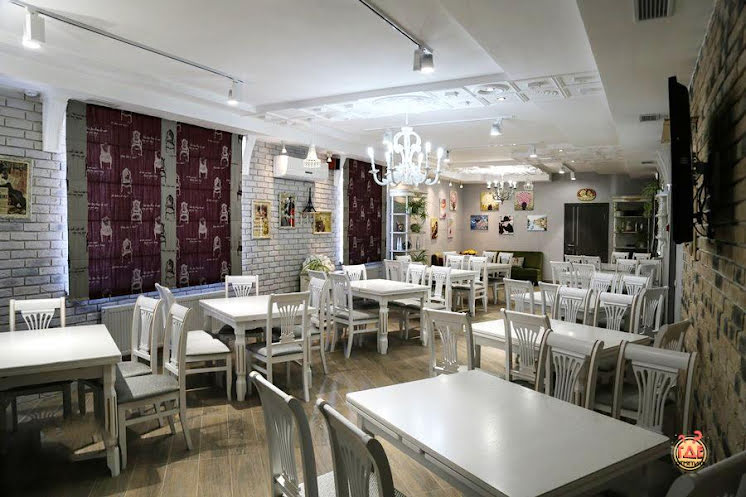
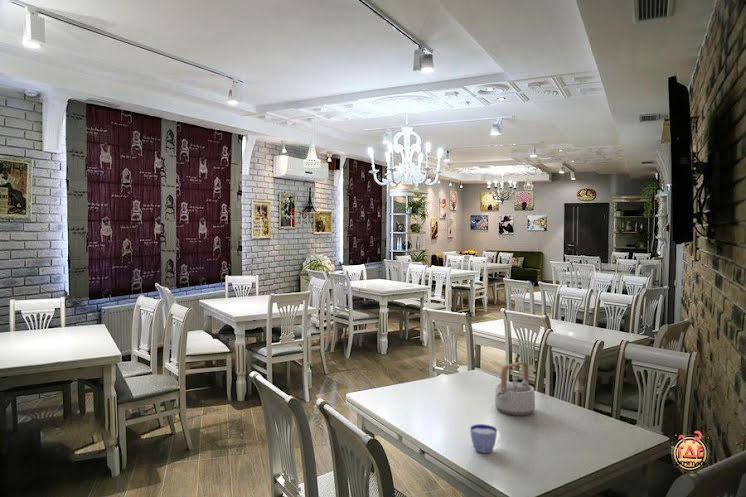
+ teapot [494,360,536,417]
+ cup [469,423,500,454]
